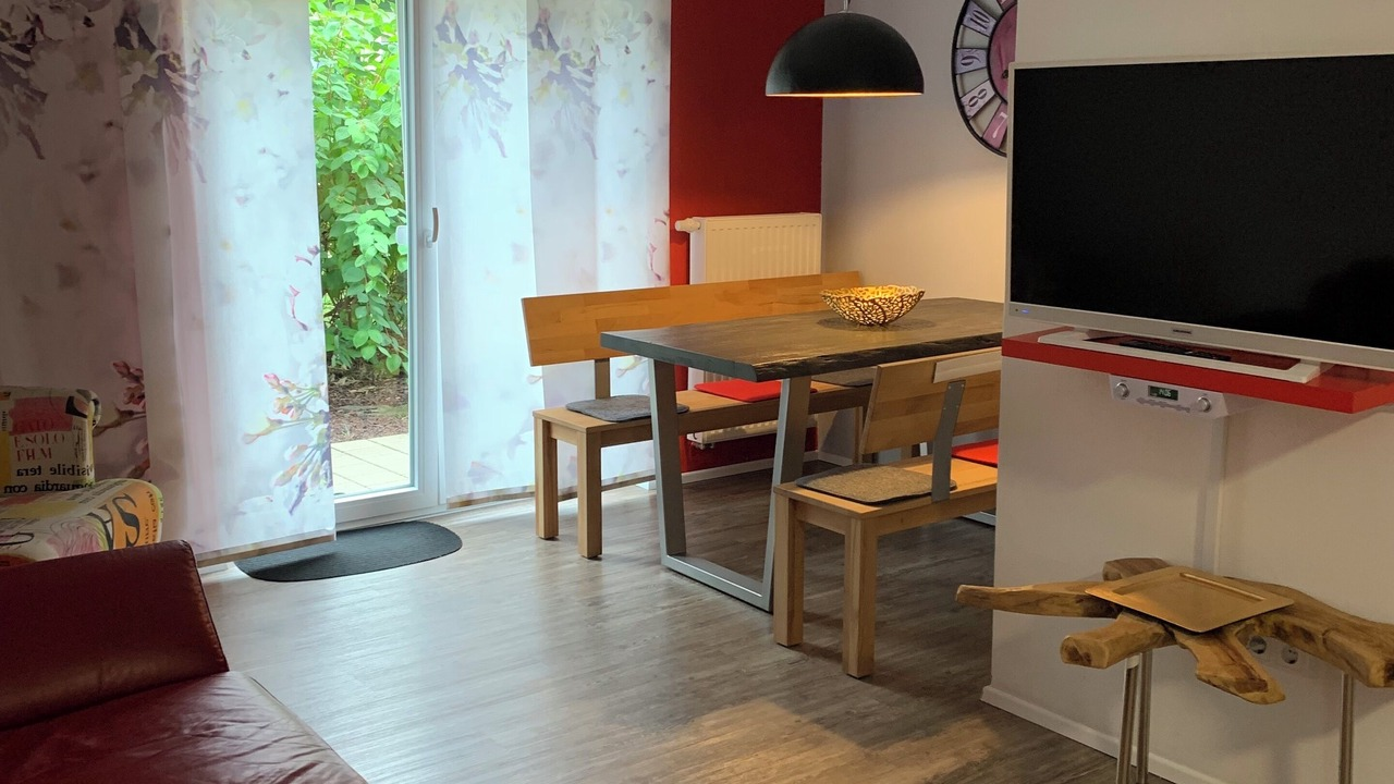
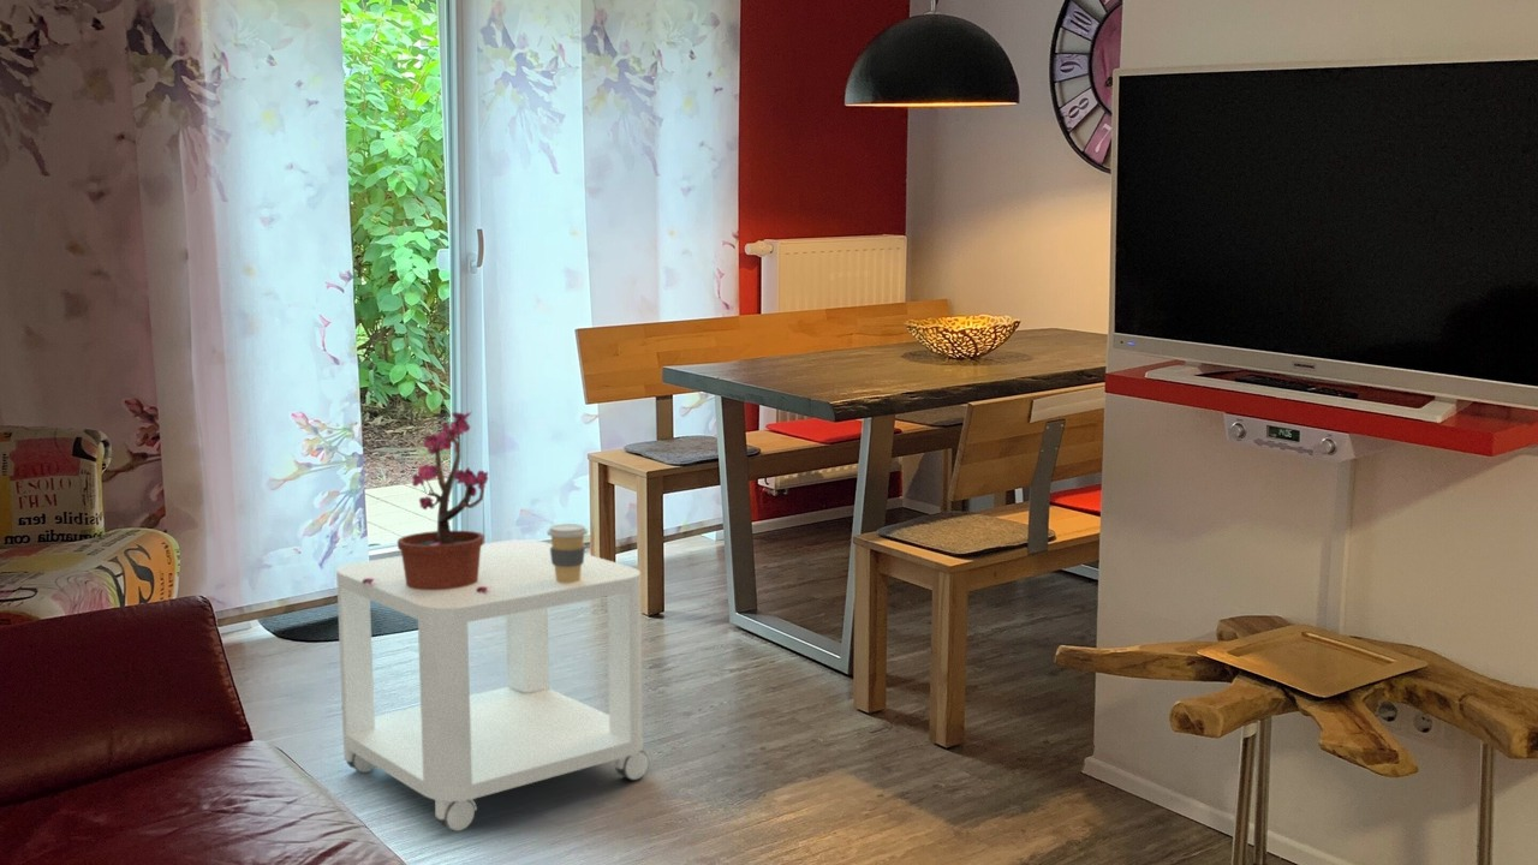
+ potted plant [362,411,489,592]
+ coffee cup [546,523,589,583]
+ side table [335,538,651,833]
